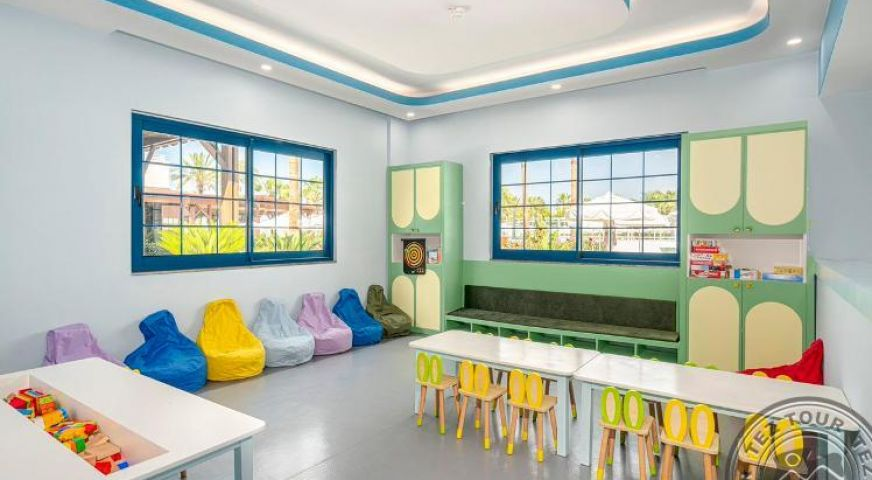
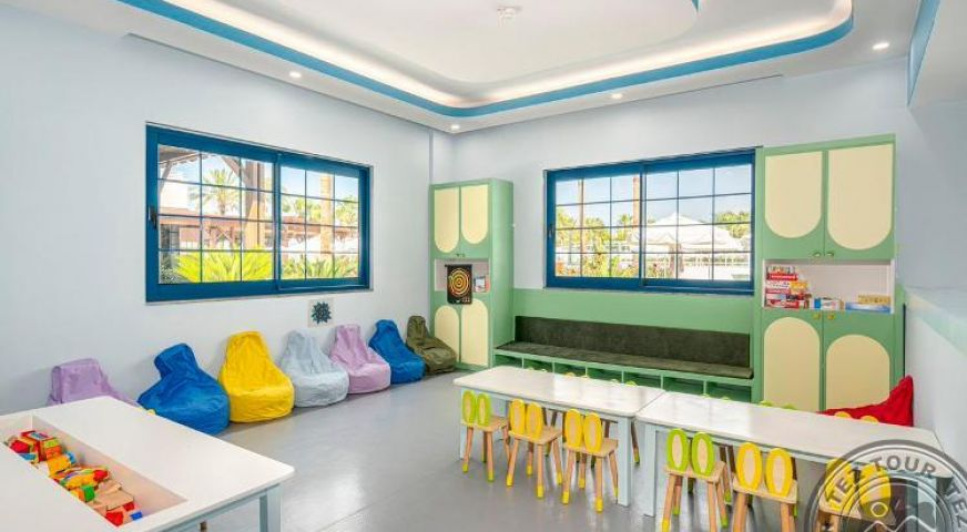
+ wall art [306,296,335,328]
